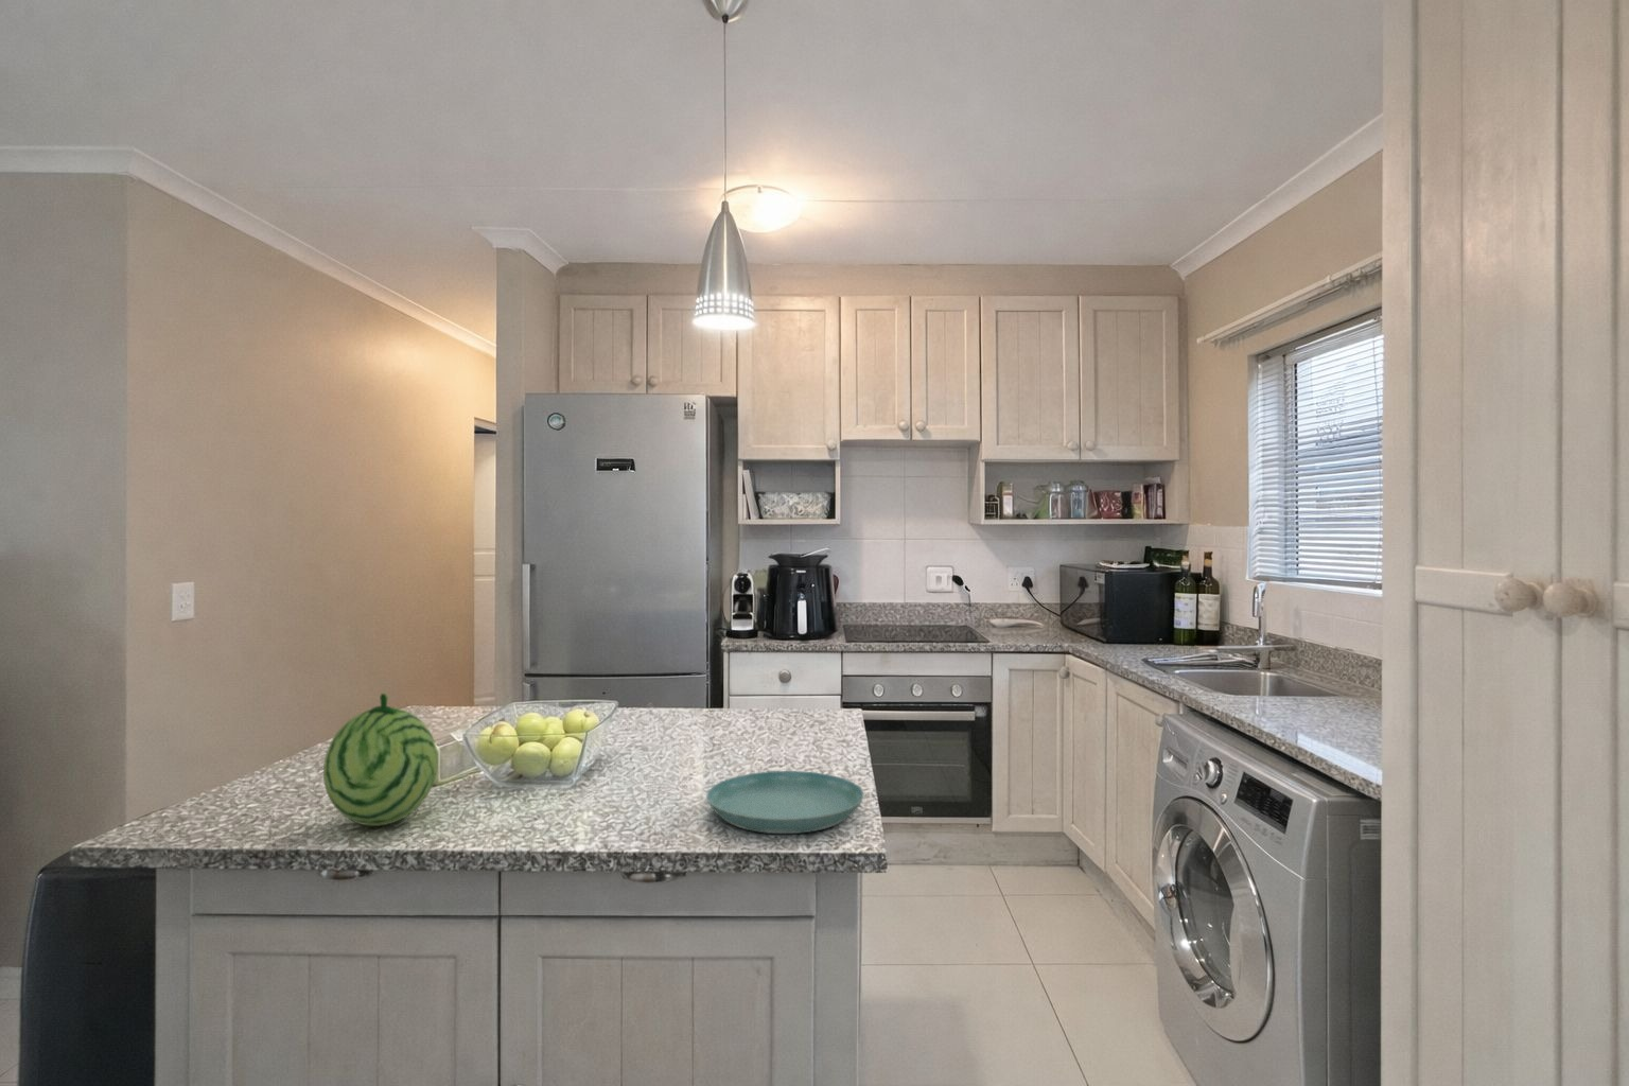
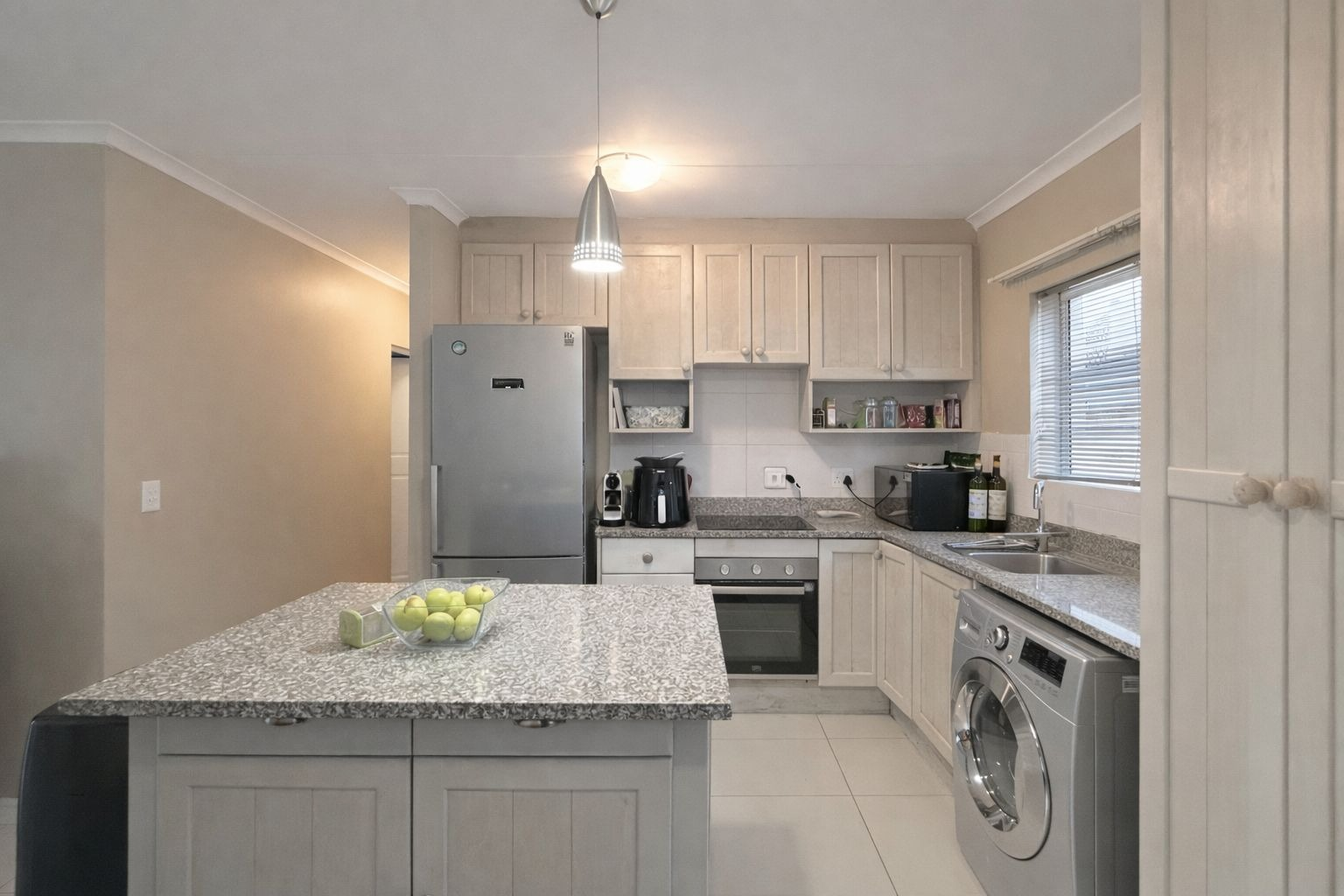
- saucer [705,770,864,835]
- fruit [322,692,439,828]
